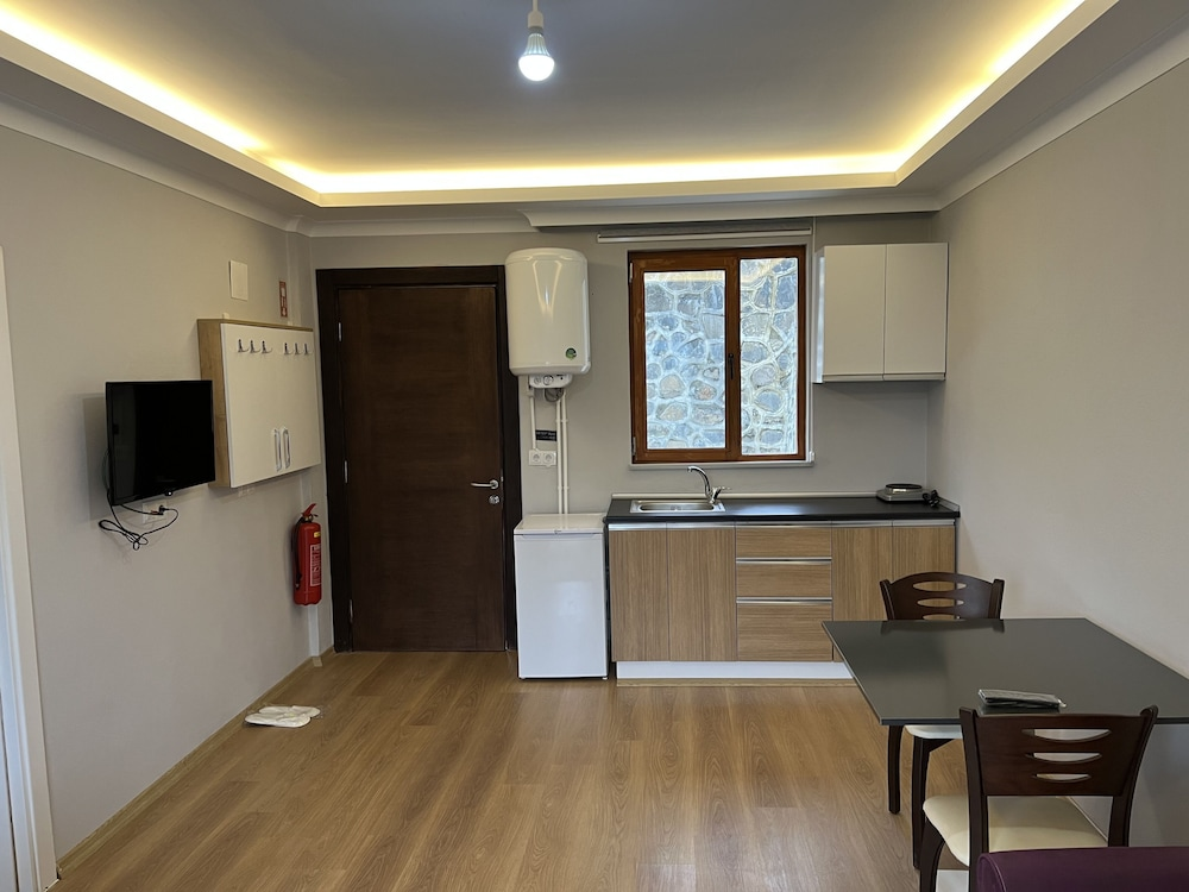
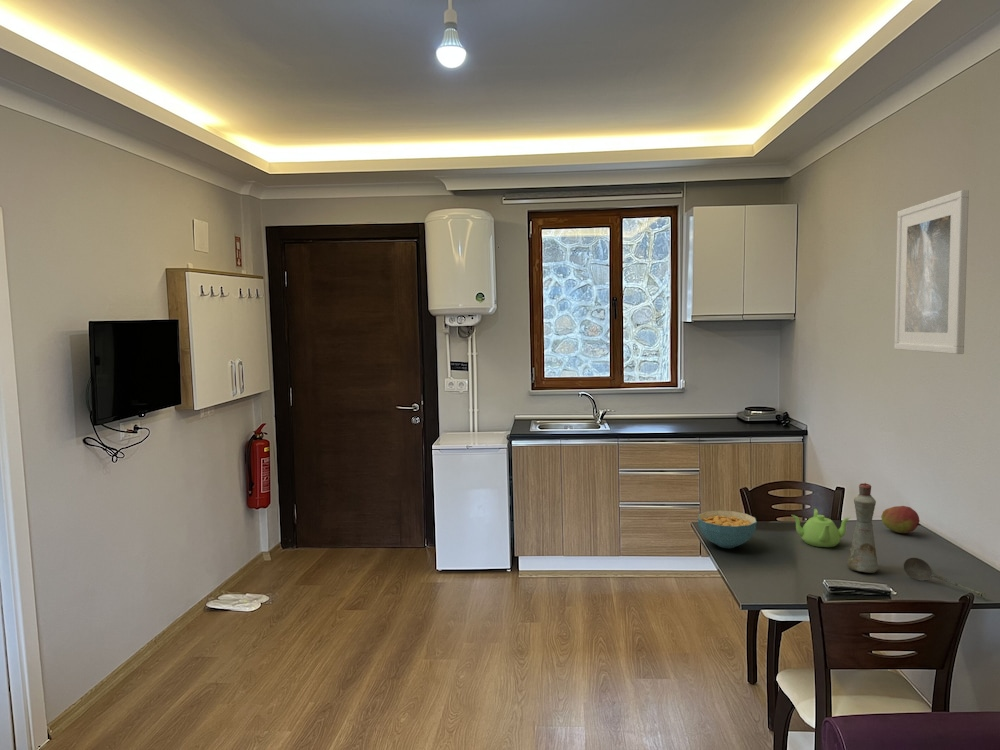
+ cereal bowl [697,510,758,549]
+ teapot [791,508,852,548]
+ soupspoon [902,557,987,600]
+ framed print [893,189,970,355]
+ bottle [846,482,879,574]
+ fruit [880,505,922,534]
